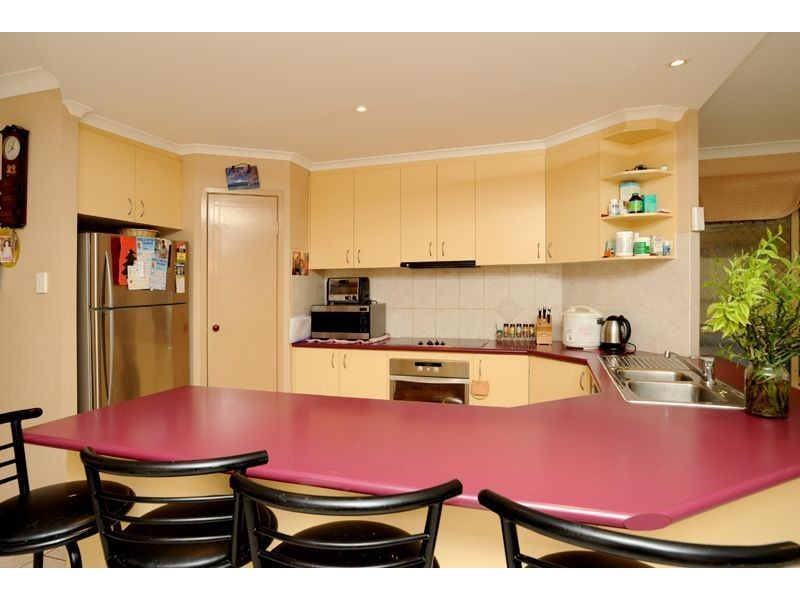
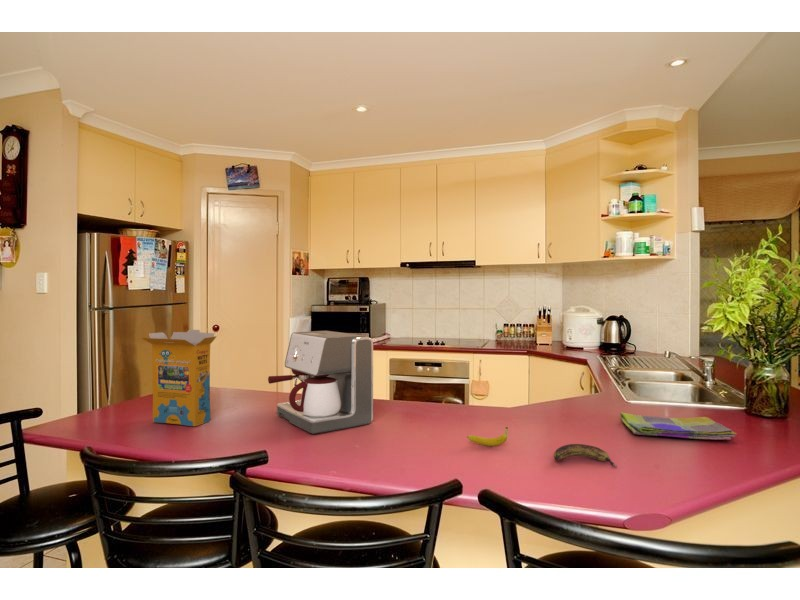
+ banana [553,443,617,468]
+ dish towel [619,412,738,441]
+ cereal box [141,329,218,427]
+ fruit [467,426,509,447]
+ coffee maker [267,330,374,435]
